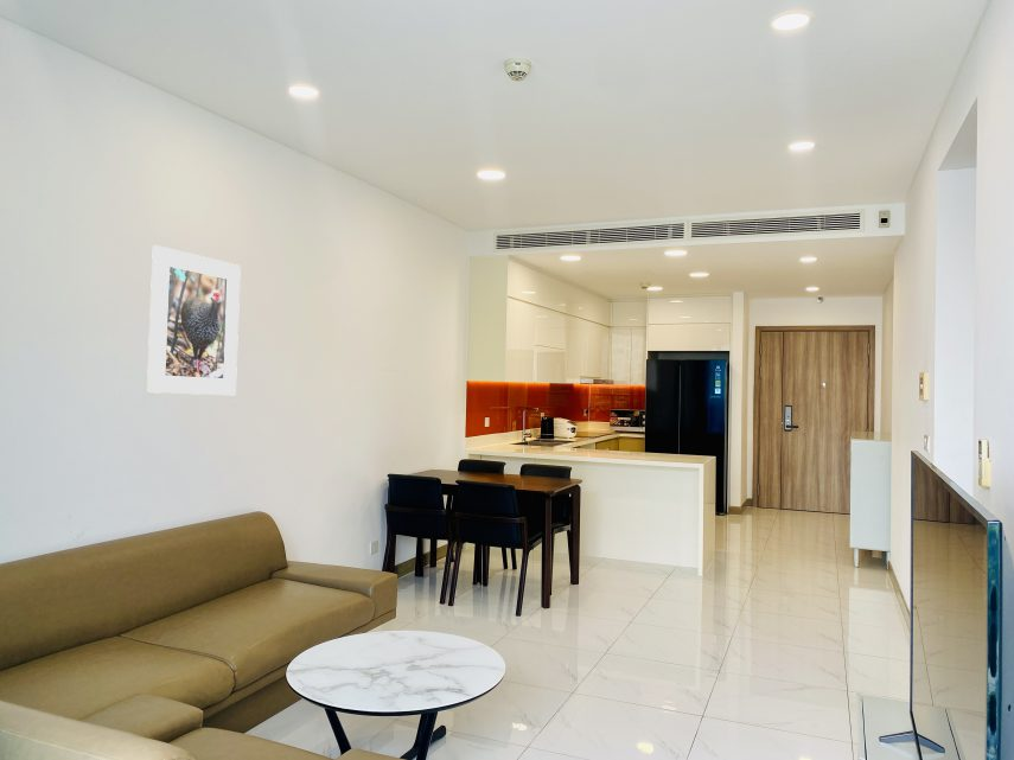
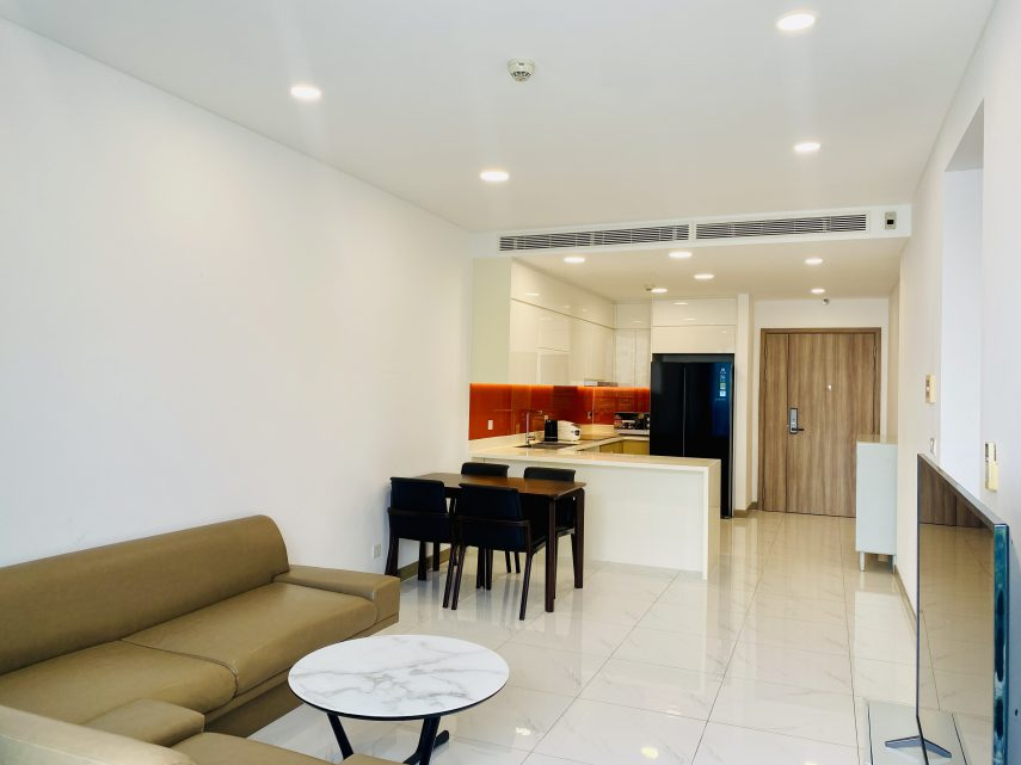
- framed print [146,244,242,396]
